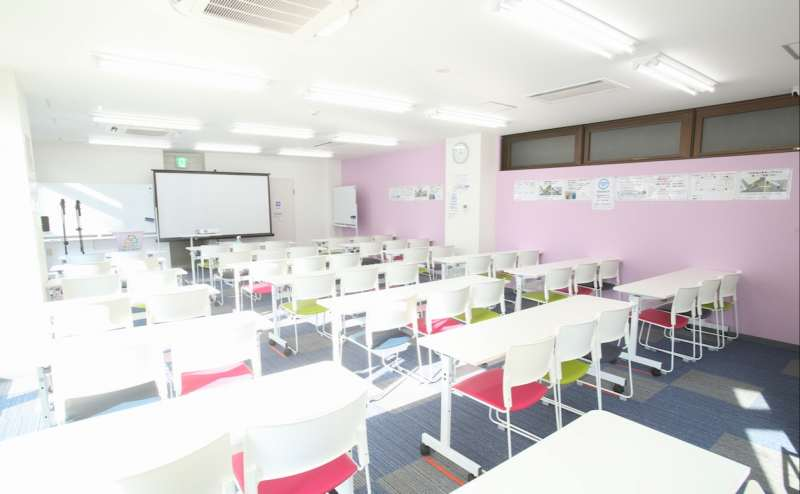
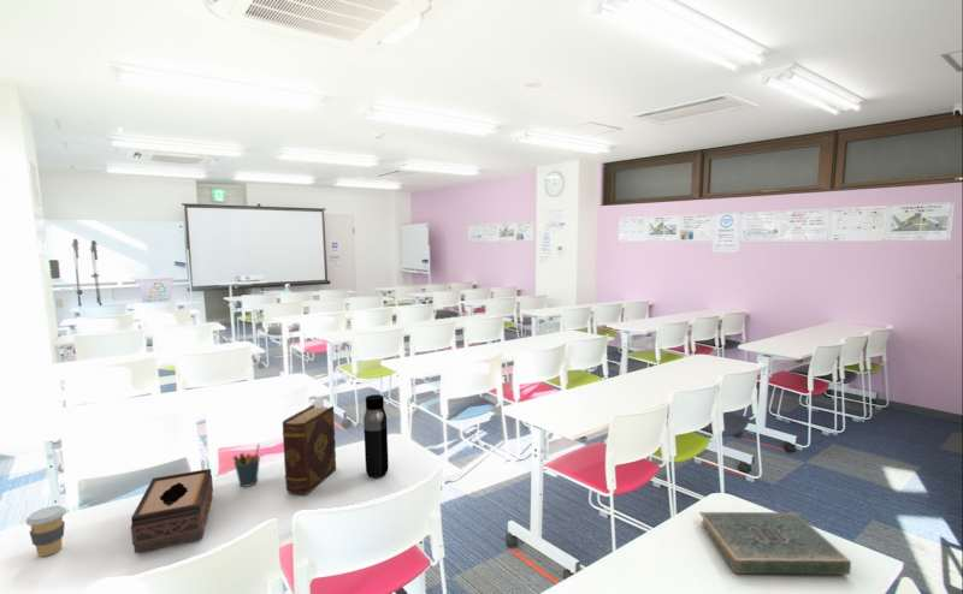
+ water bottle [362,393,390,479]
+ pen holder [232,442,261,488]
+ tissue box [130,468,214,554]
+ book [698,511,852,576]
+ diary [282,404,337,495]
+ coffee cup [24,505,67,558]
